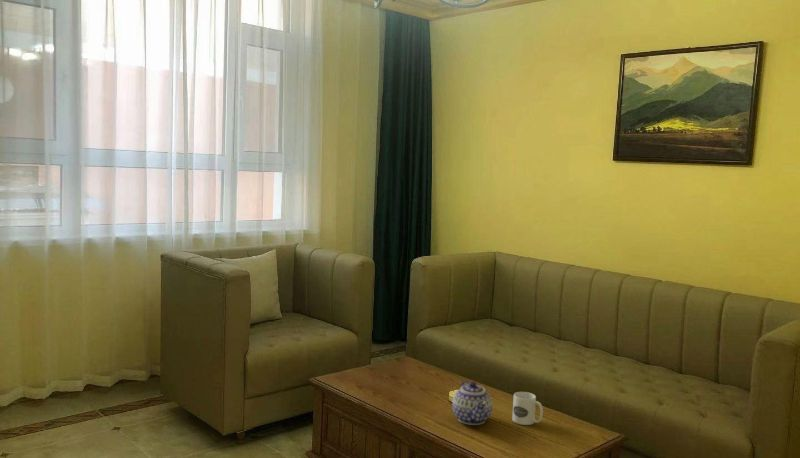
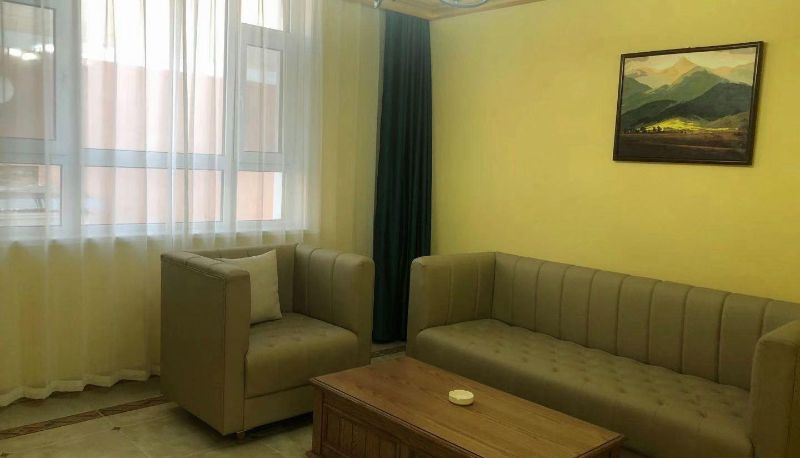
- mug [511,391,544,426]
- teapot [451,380,493,426]
